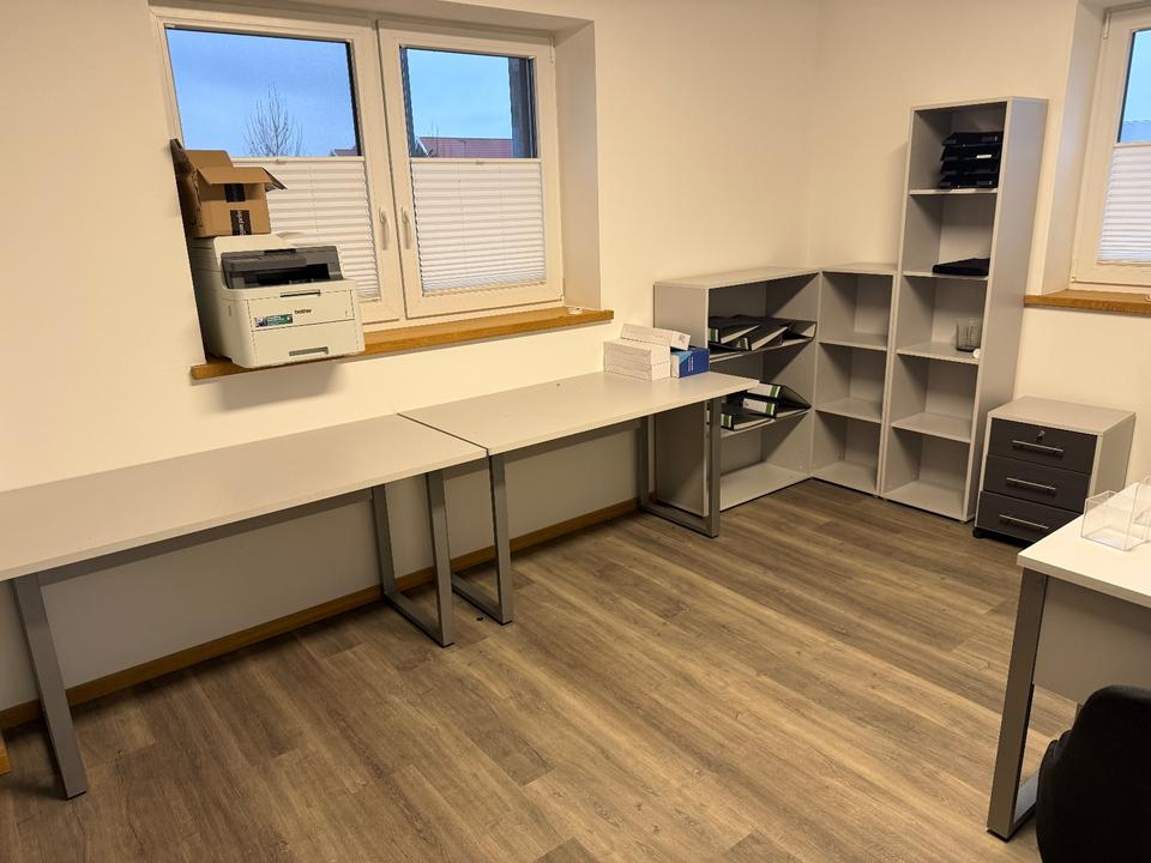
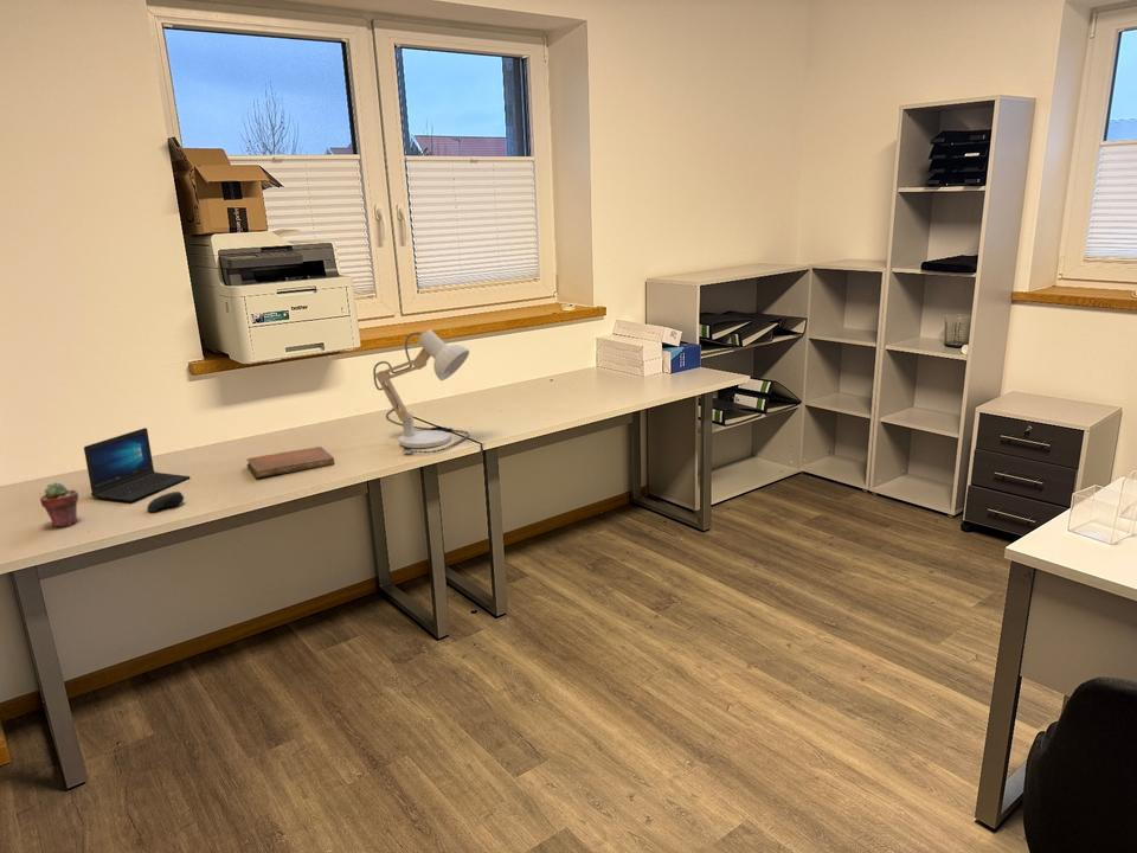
+ computer mouse [146,490,185,513]
+ notebook [245,445,335,479]
+ potted succulent [39,481,79,528]
+ desk lamp [372,328,470,455]
+ laptop [83,426,191,502]
